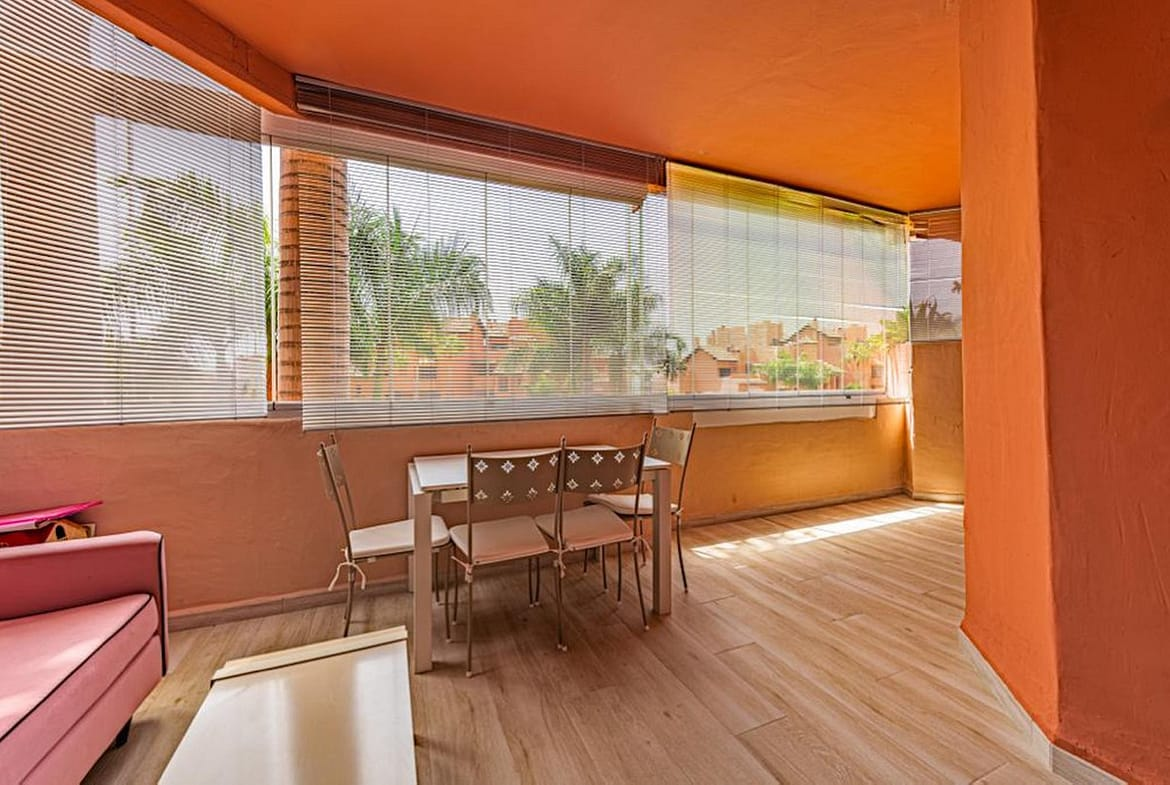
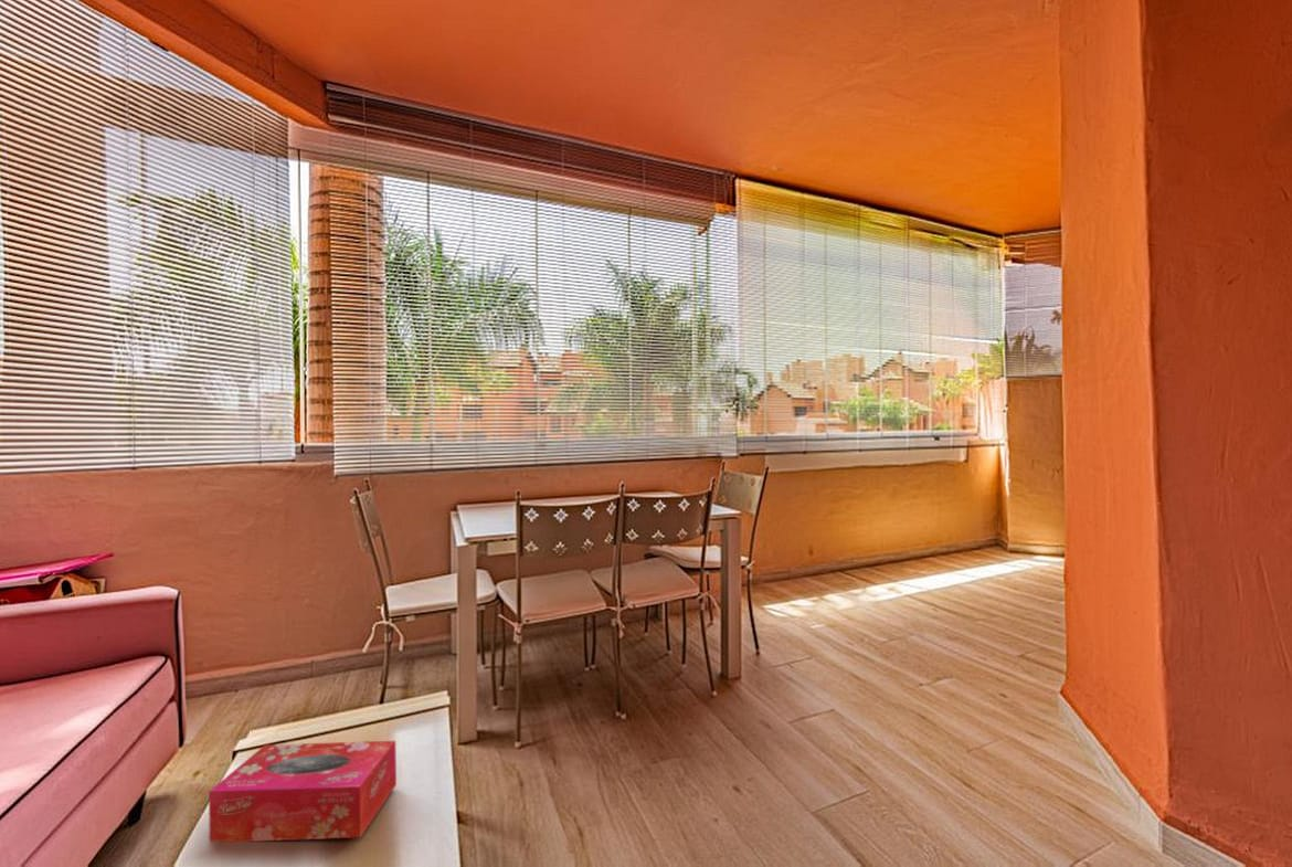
+ tissue box [208,740,398,843]
